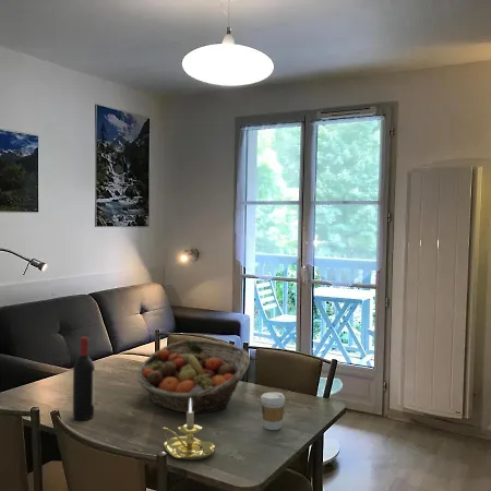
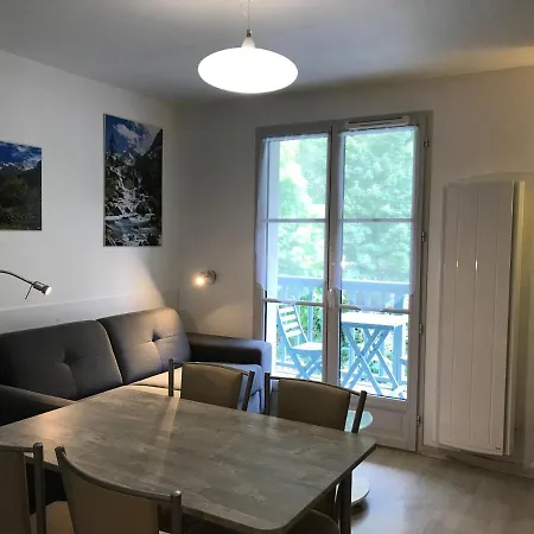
- coffee cup [260,392,286,431]
- fruit basket [135,339,251,415]
- candle holder [160,398,216,462]
- wine bottle [72,336,96,421]
